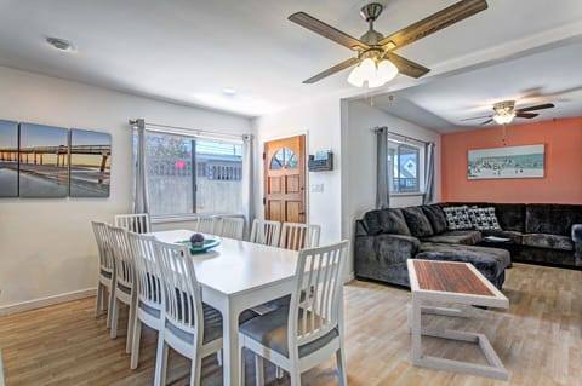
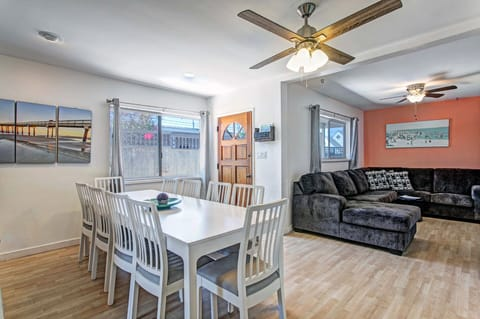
- coffee table [406,258,510,382]
